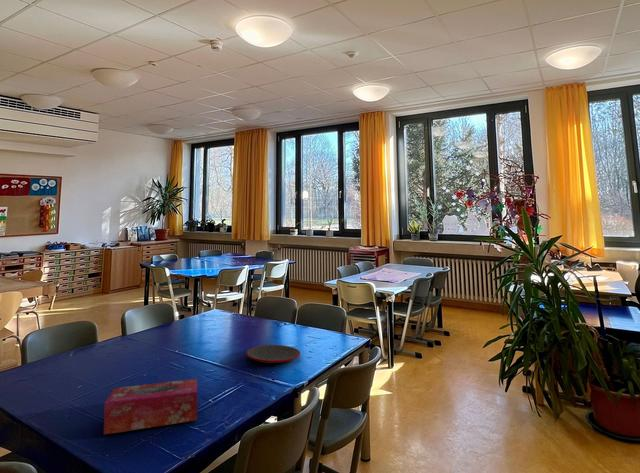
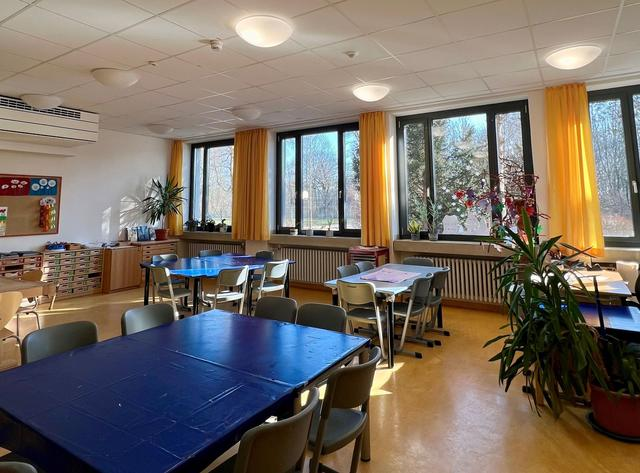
- plate [245,344,301,364]
- tissue box [103,378,198,435]
